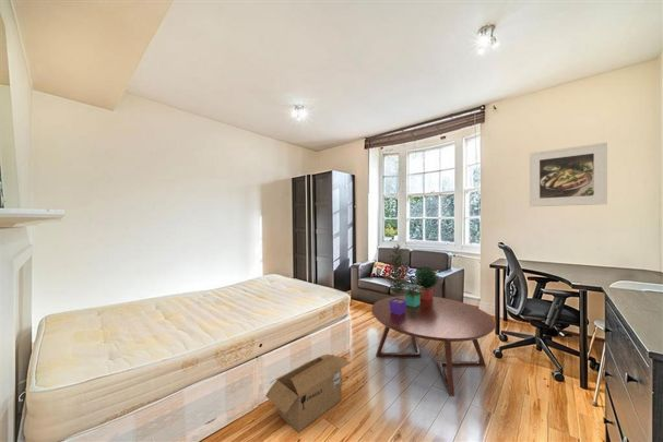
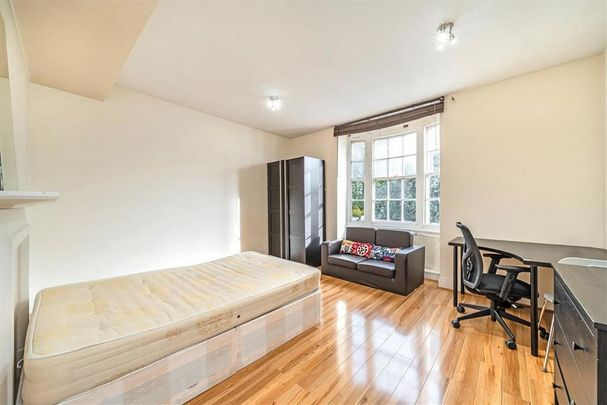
- potted plant [383,243,440,315]
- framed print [529,142,608,207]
- coffee table [370,295,497,397]
- cardboard box [264,354,352,434]
